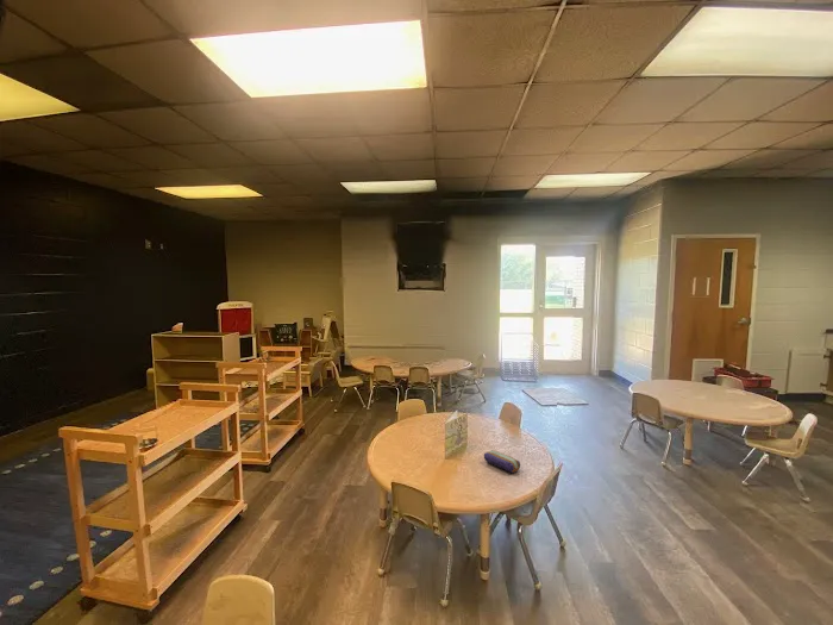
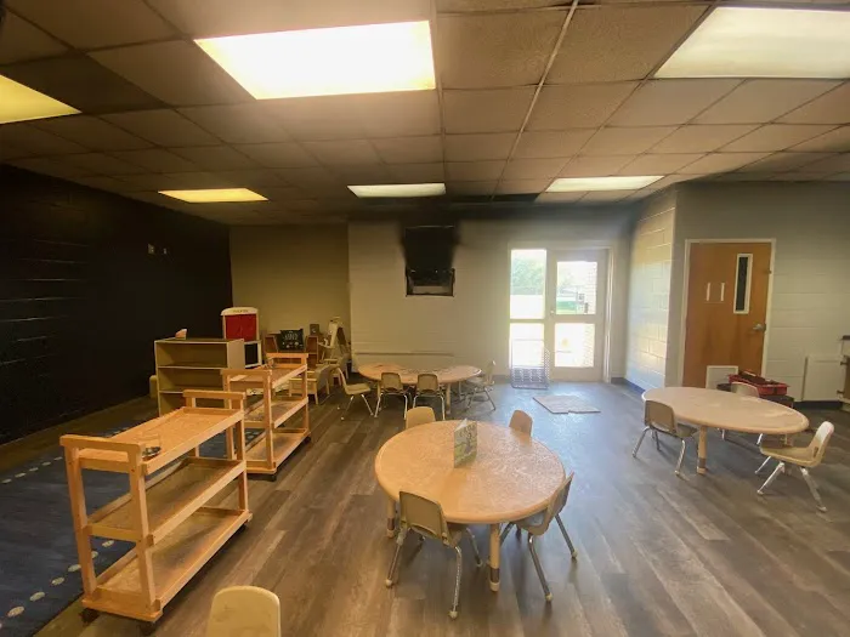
- pencil case [483,449,521,474]
